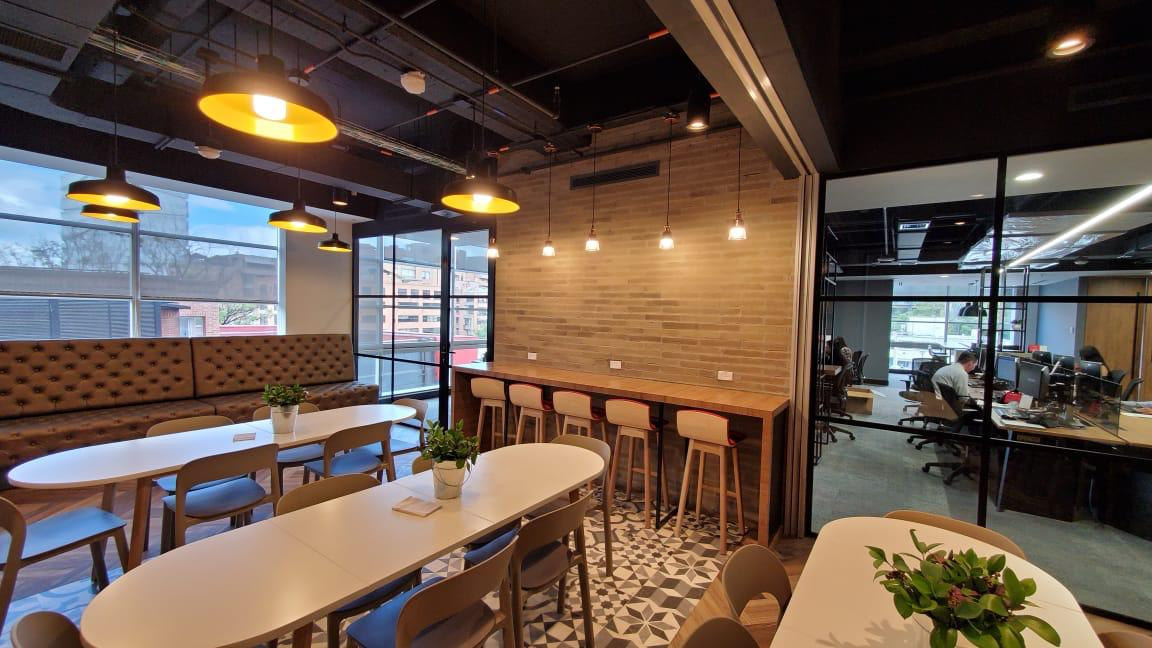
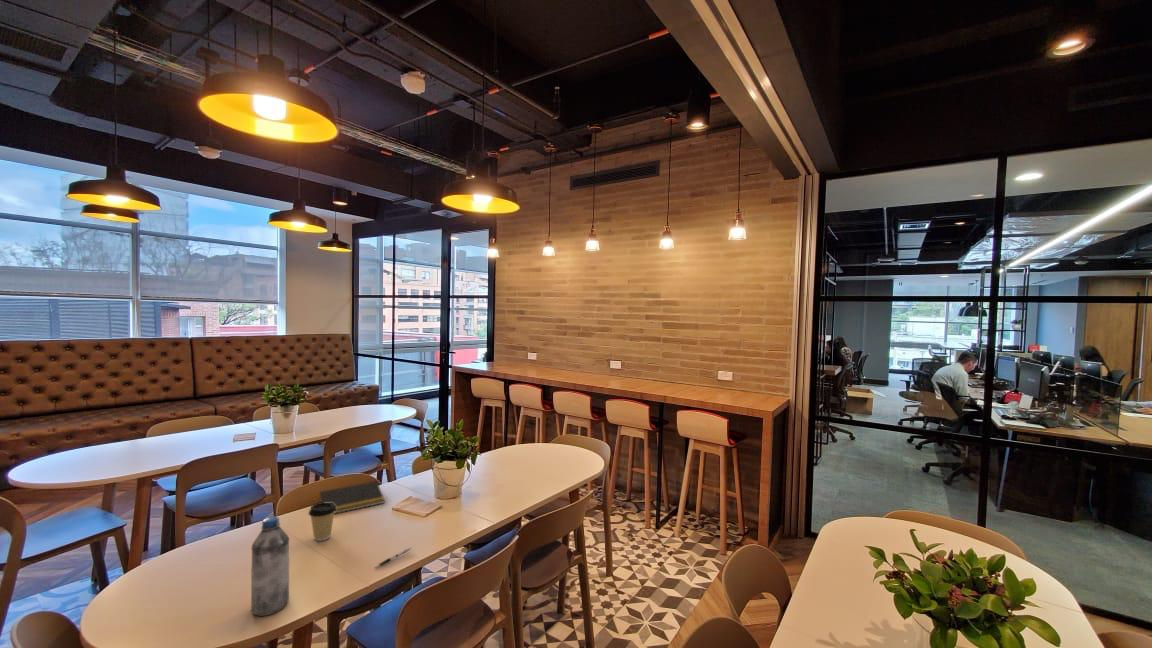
+ notepad [317,480,386,515]
+ coffee cup [308,501,337,542]
+ pen [373,546,413,569]
+ water bottle [250,515,290,617]
